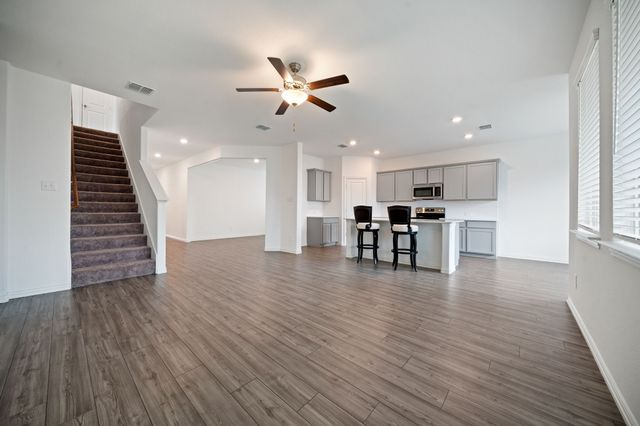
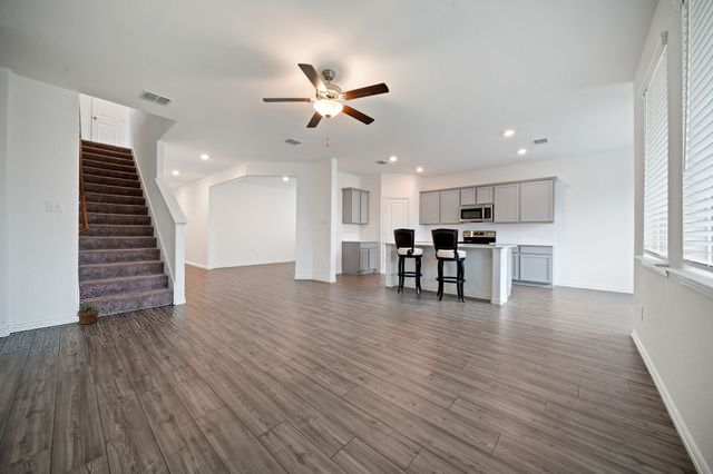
+ potted plant [76,300,101,325]
